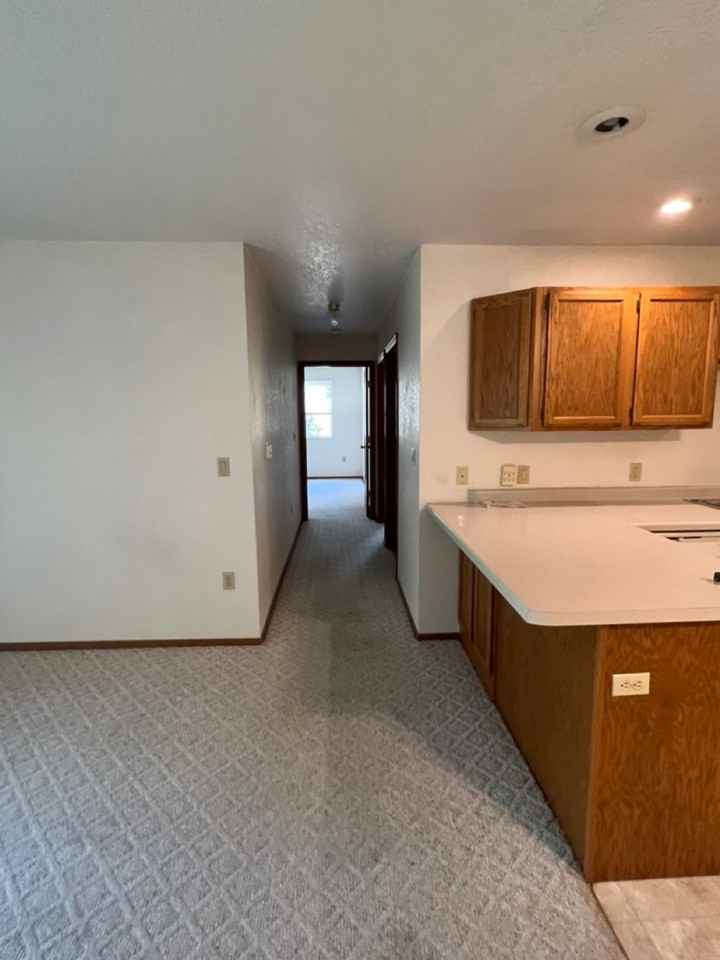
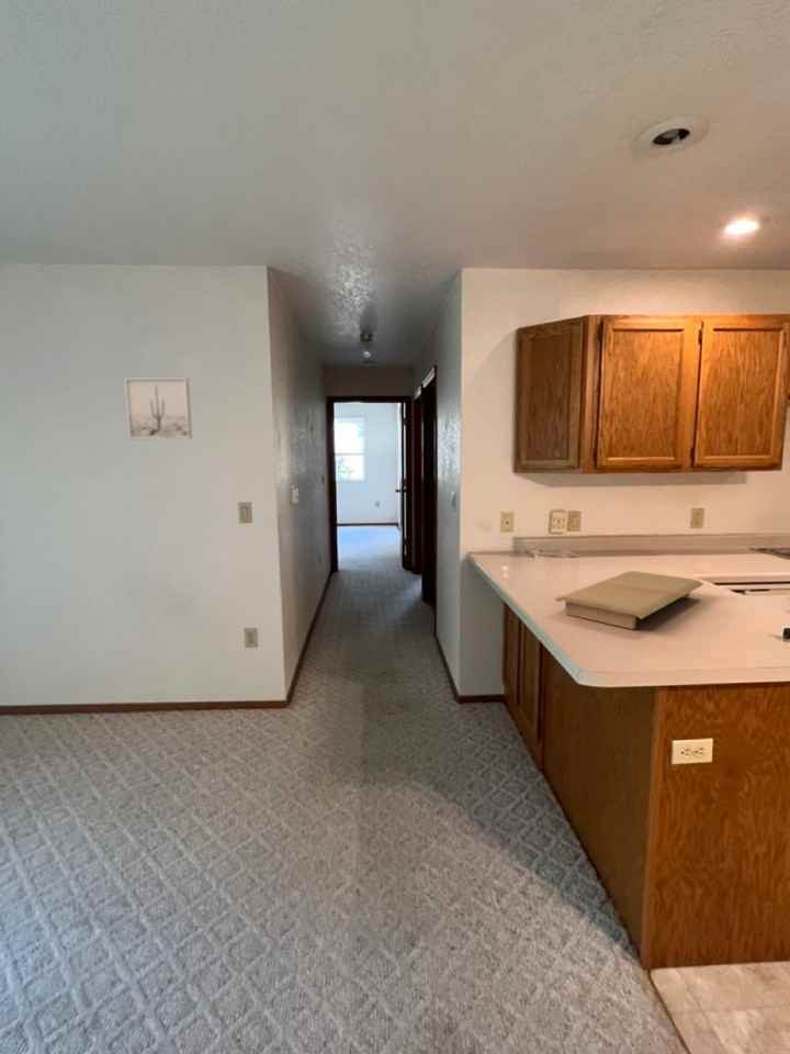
+ cutting board [554,570,704,630]
+ wall art [124,377,193,440]
